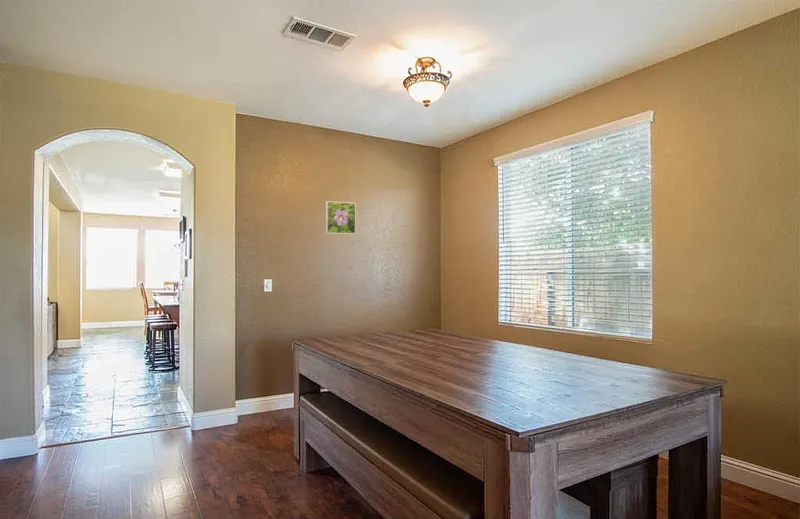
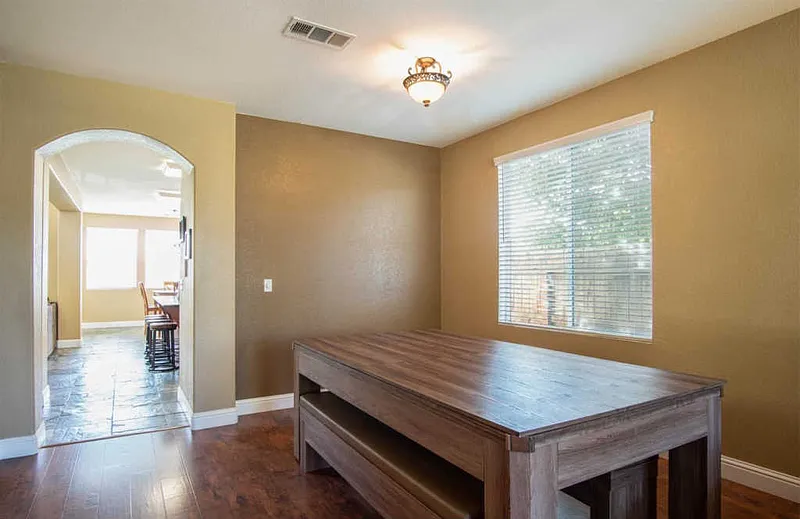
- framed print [325,200,357,235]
